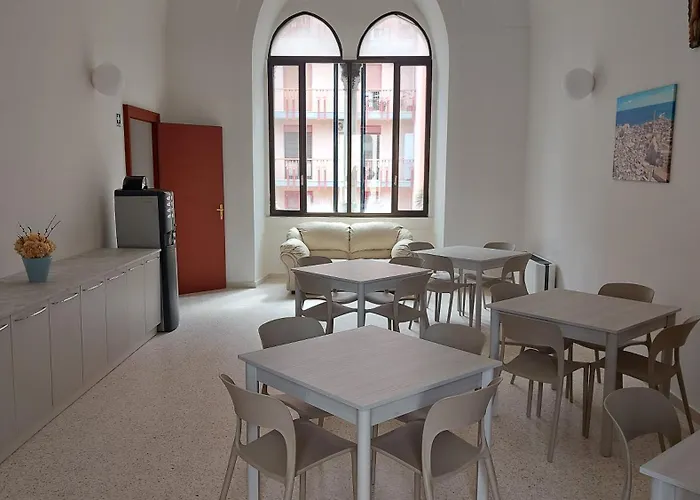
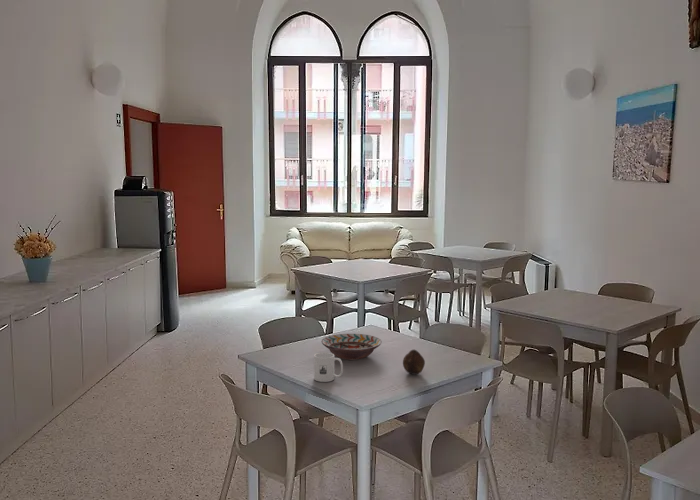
+ fruit [402,349,426,375]
+ mug [313,351,344,383]
+ decorative bowl [321,333,383,361]
